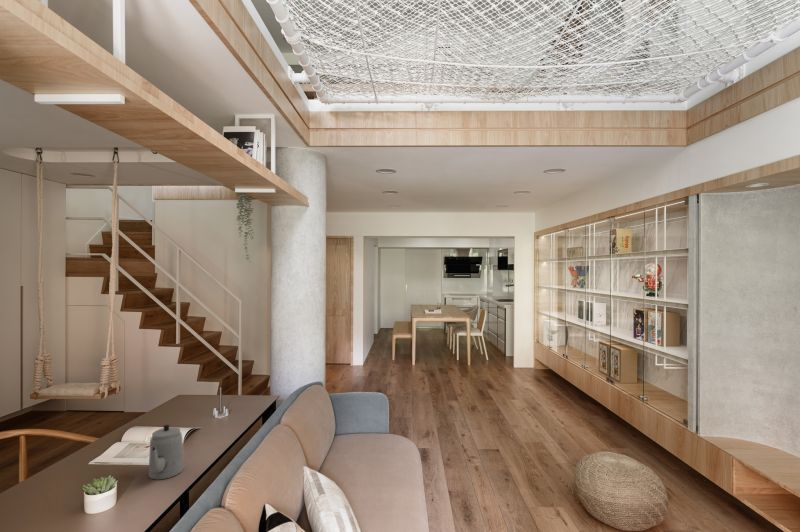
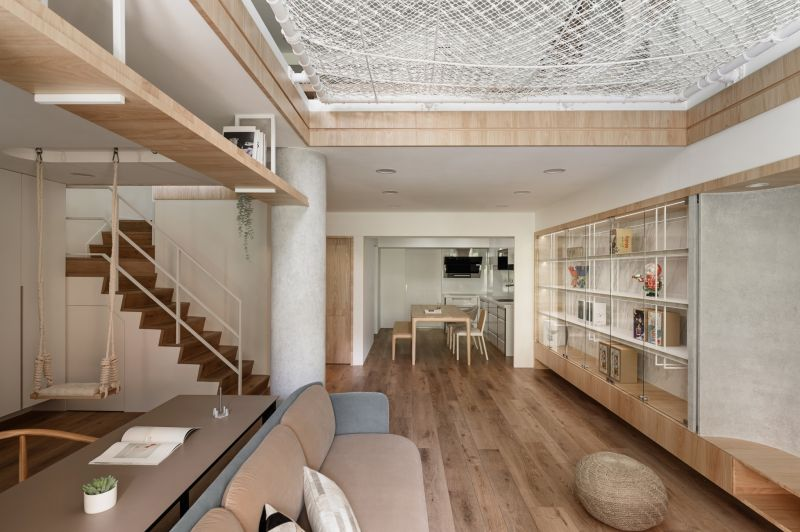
- teapot [148,424,185,480]
